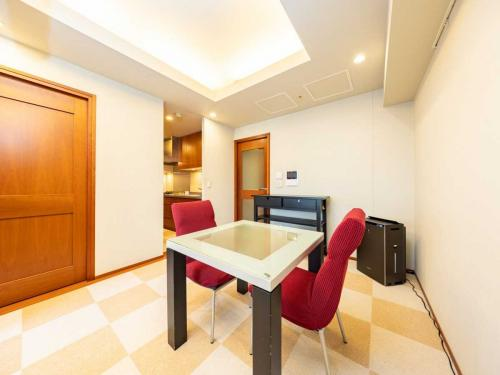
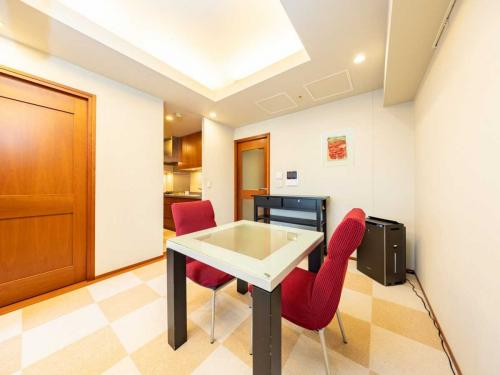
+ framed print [321,126,355,168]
